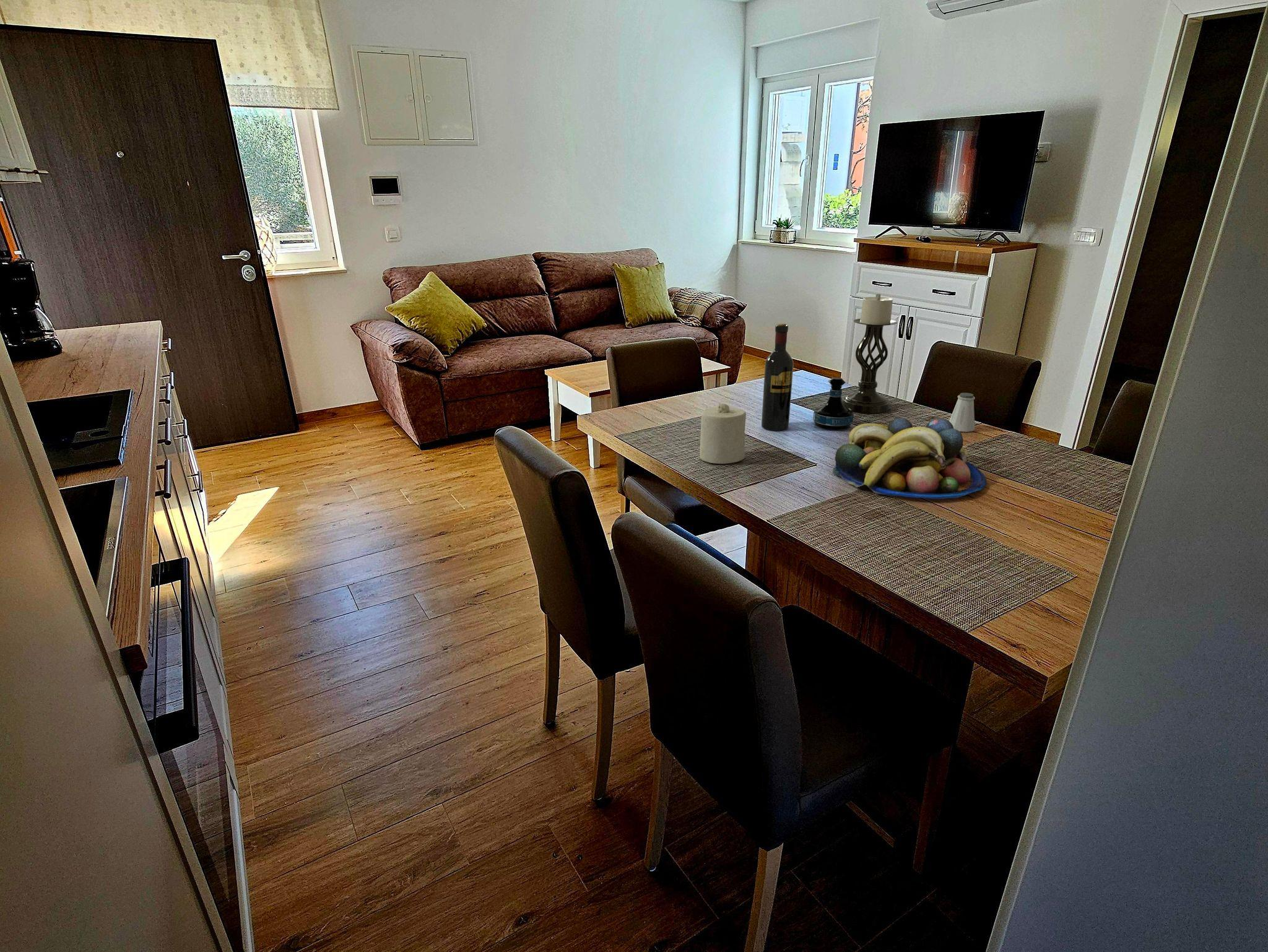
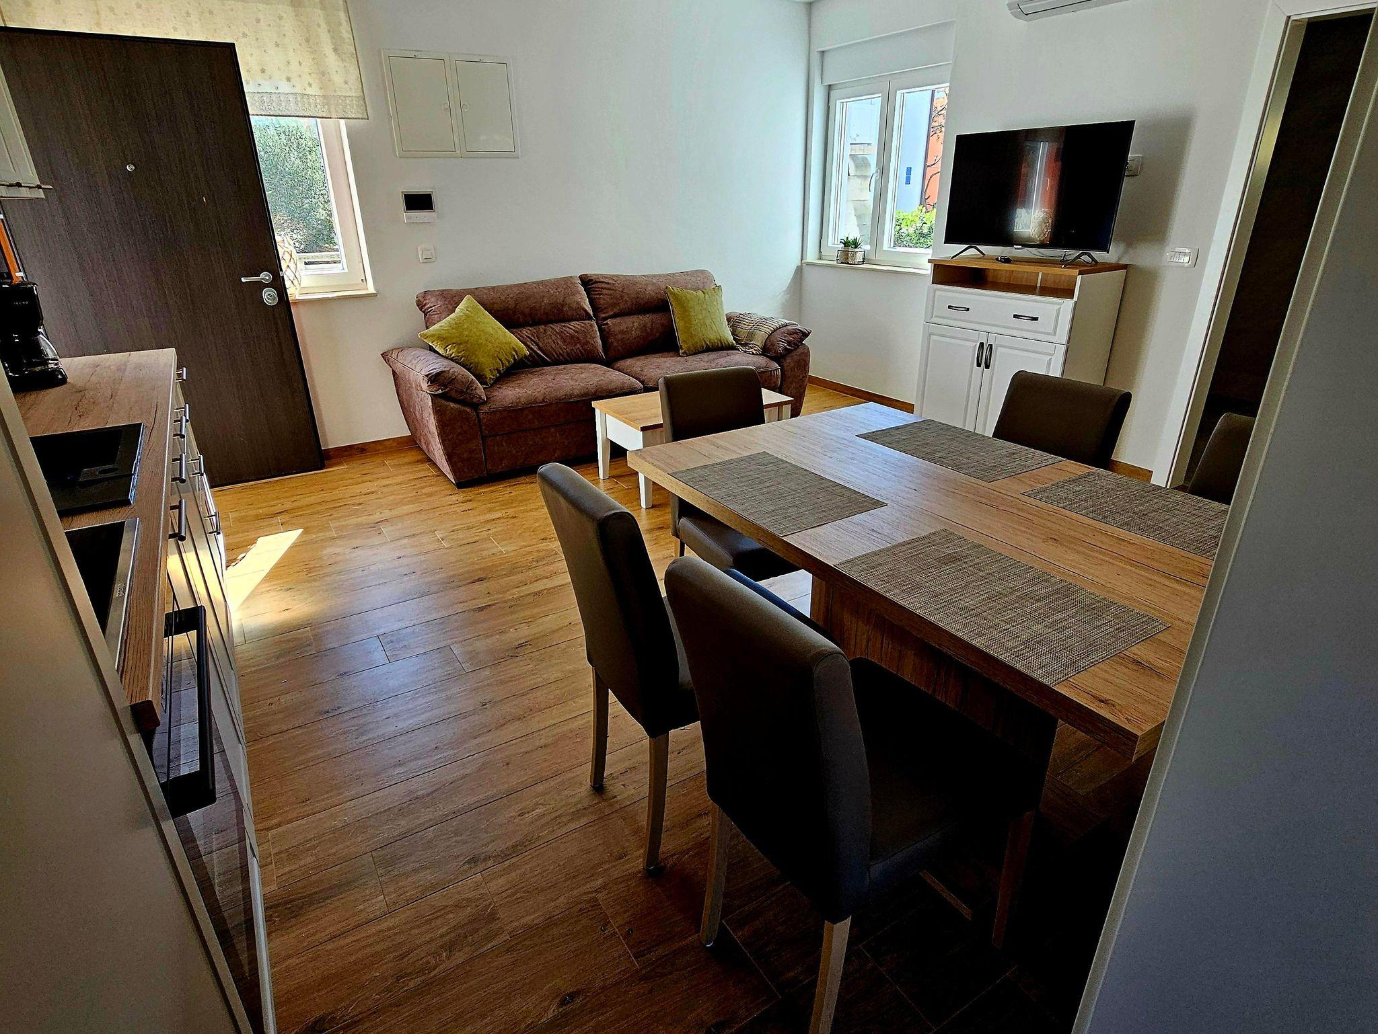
- fruit bowl [832,417,987,500]
- candle [699,402,747,464]
- saltshaker [949,392,976,433]
- wine bottle [761,323,794,431]
- tequila bottle [812,377,854,430]
- candle holder [841,293,898,413]
